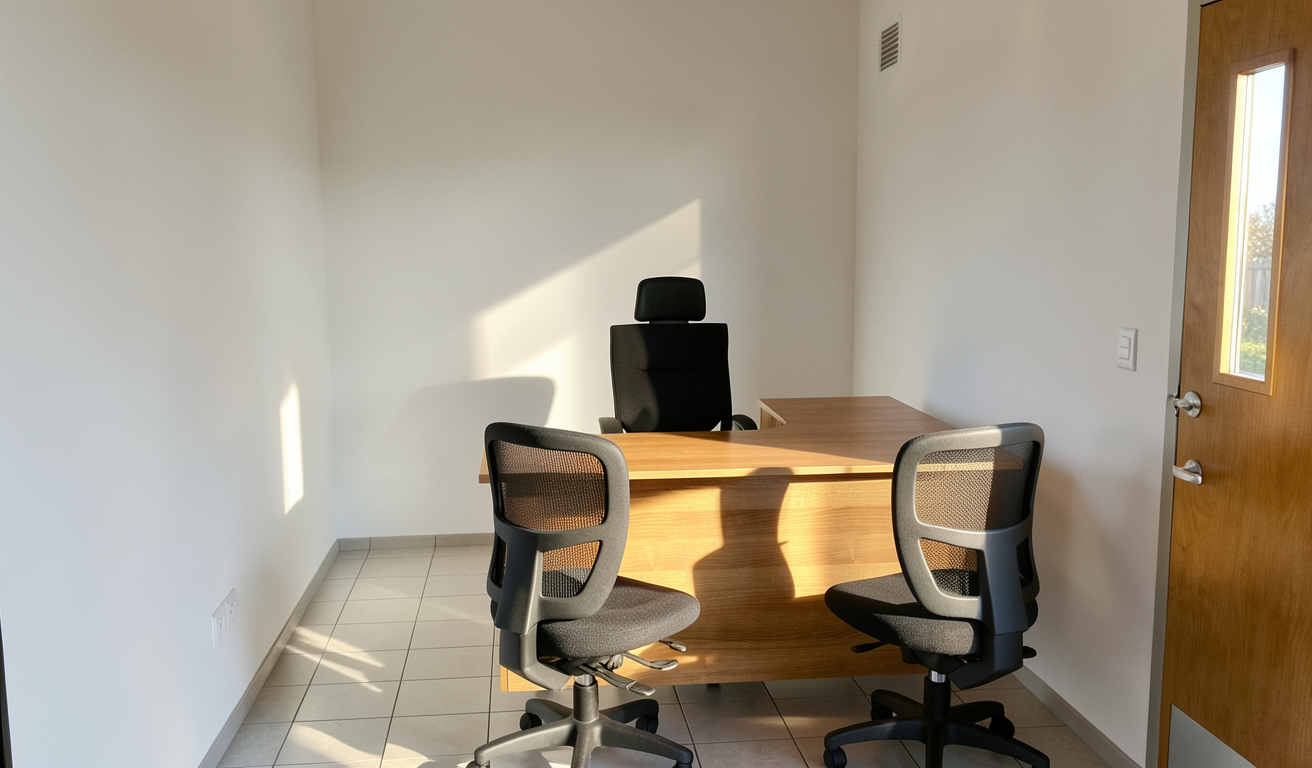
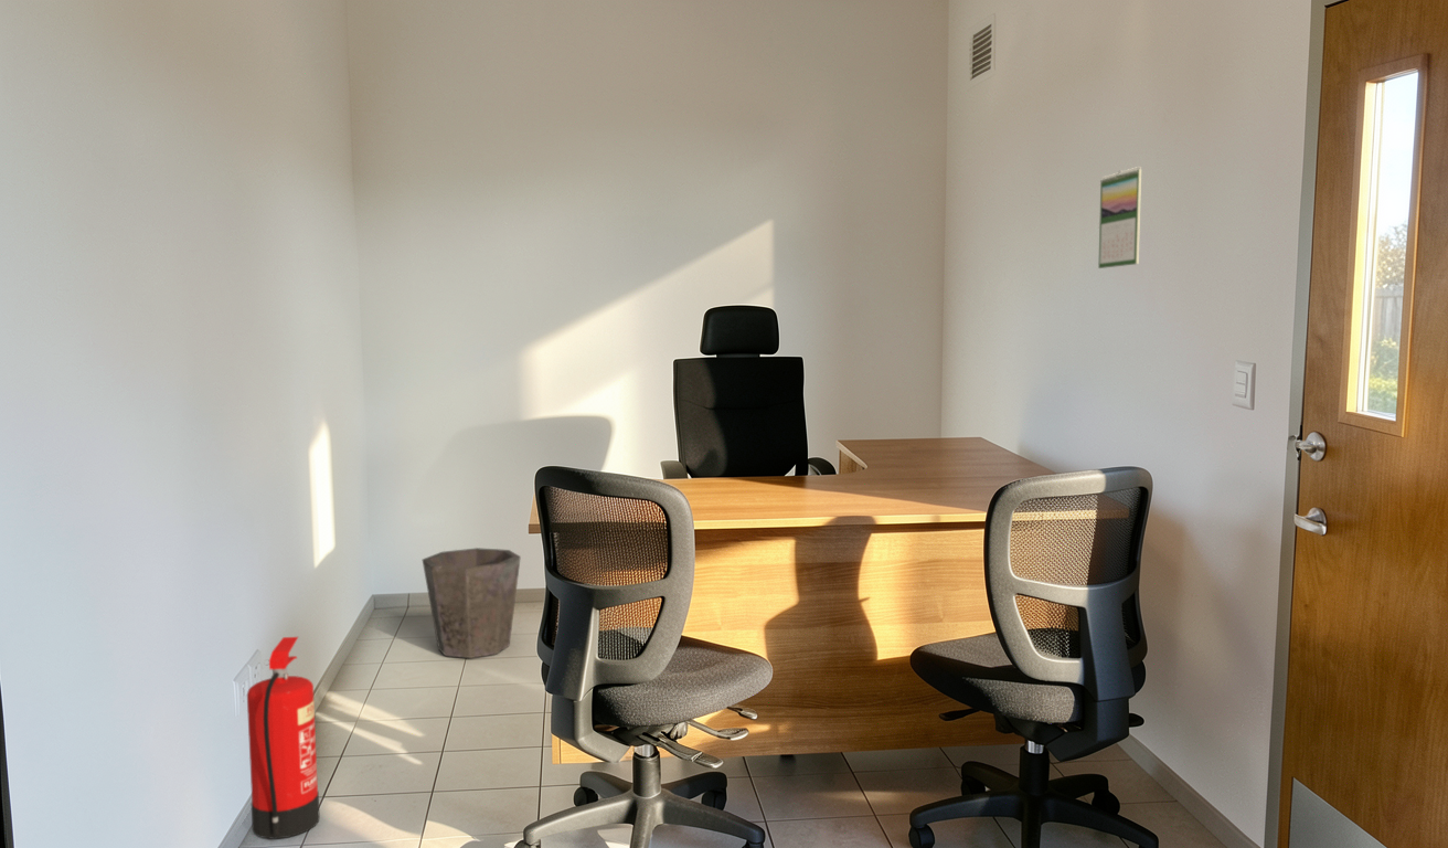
+ waste bin [422,547,522,659]
+ calendar [1097,166,1142,269]
+ fire extinguisher [246,636,321,839]
